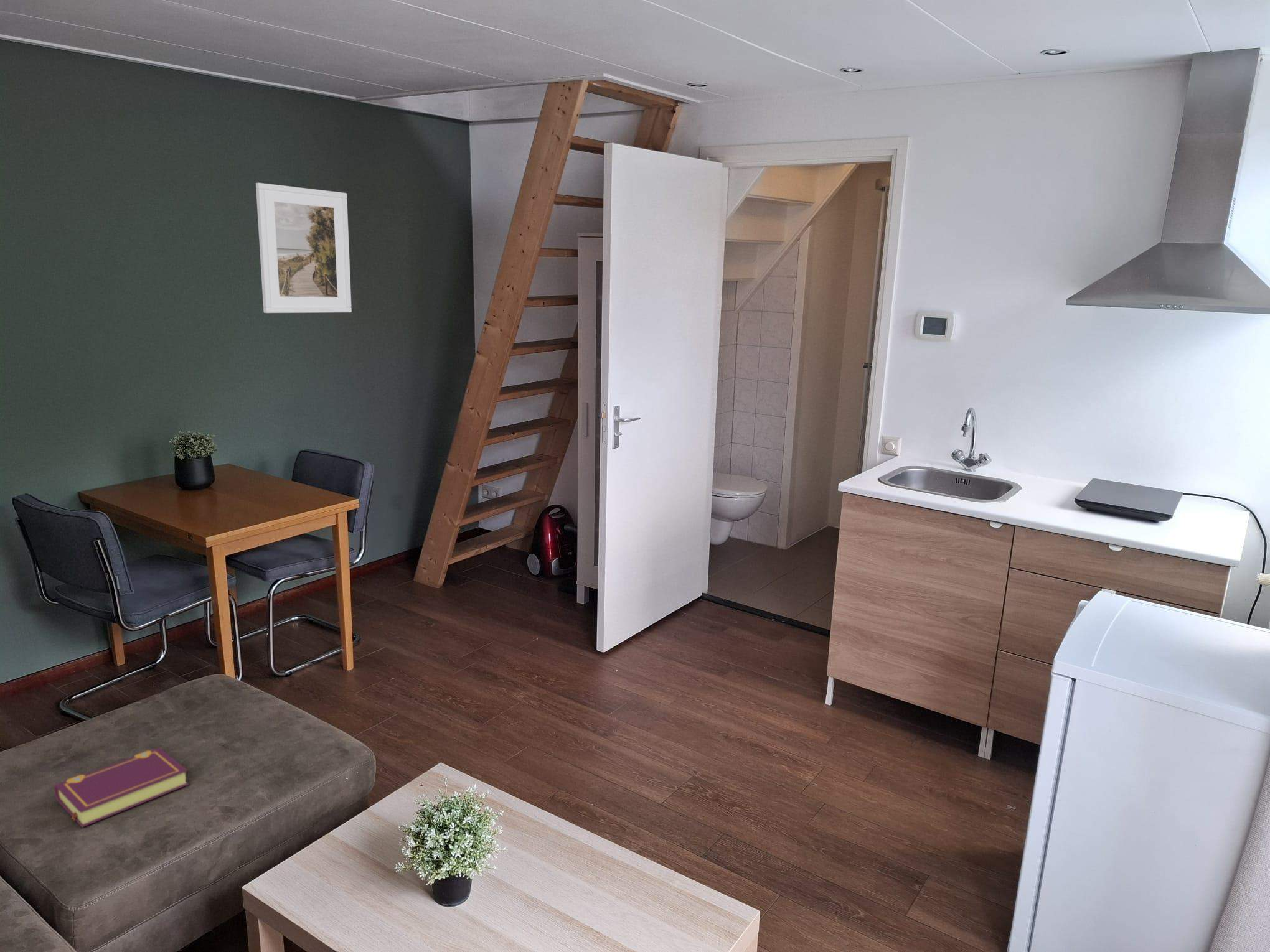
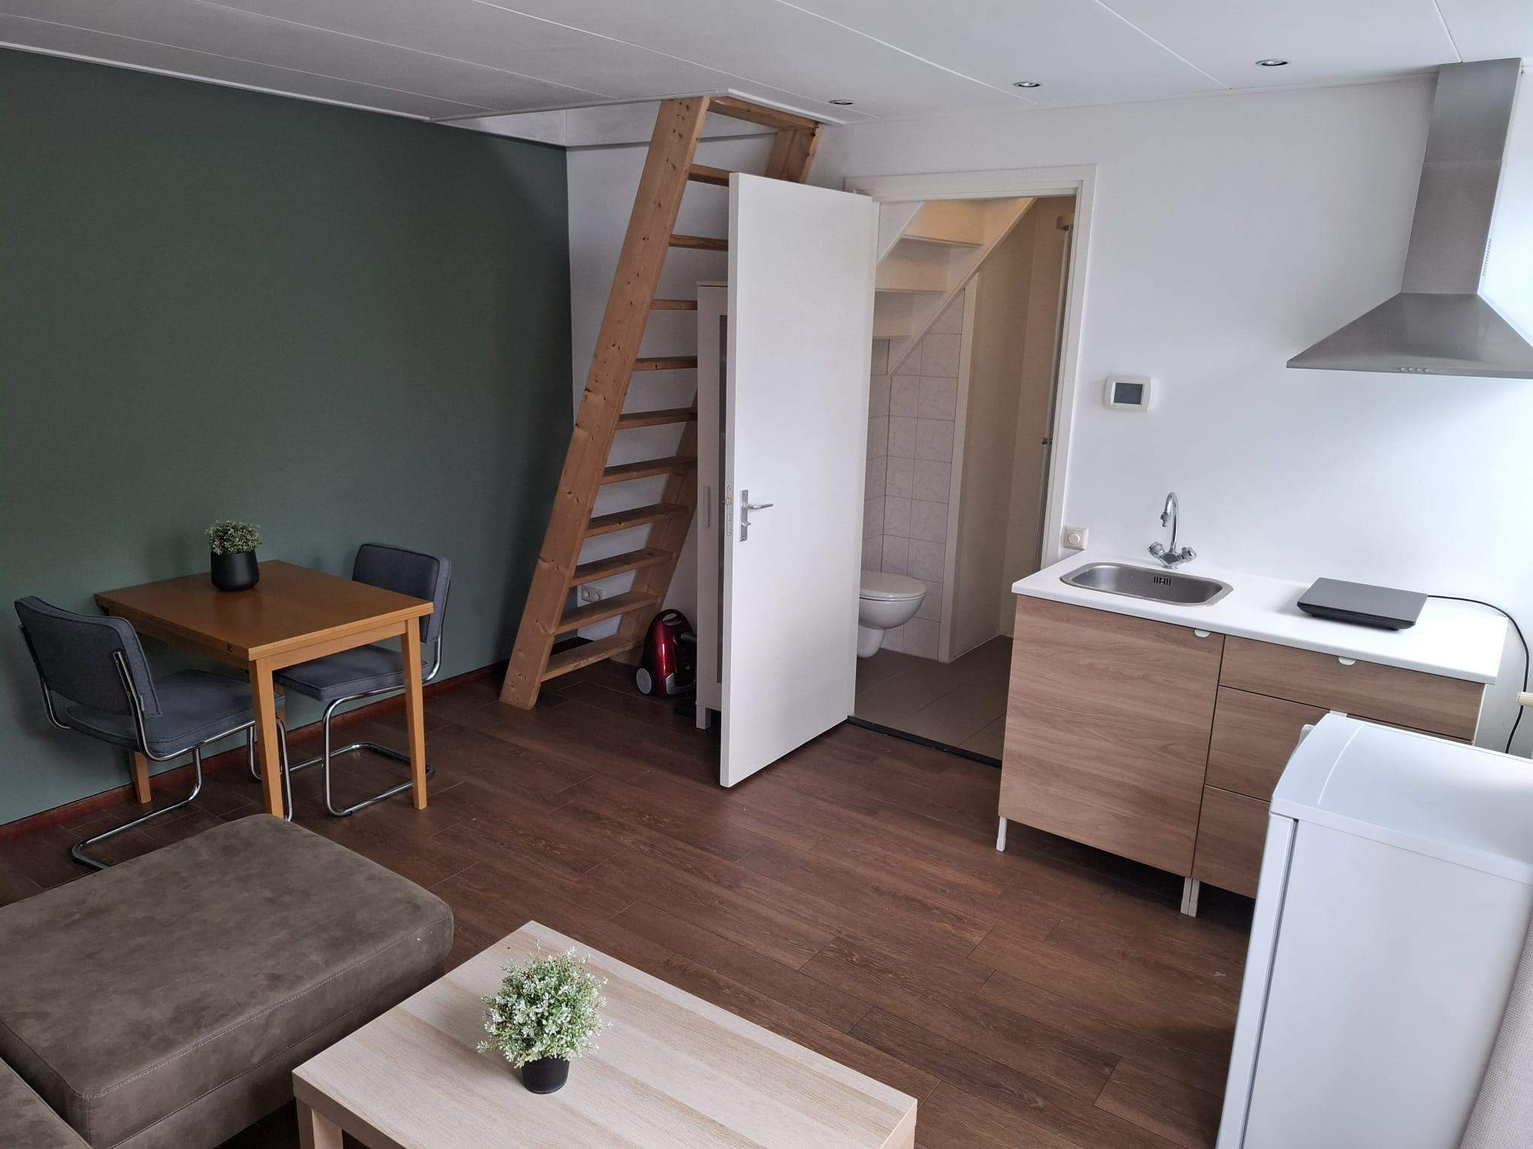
- book [54,747,189,828]
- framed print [255,182,352,314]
